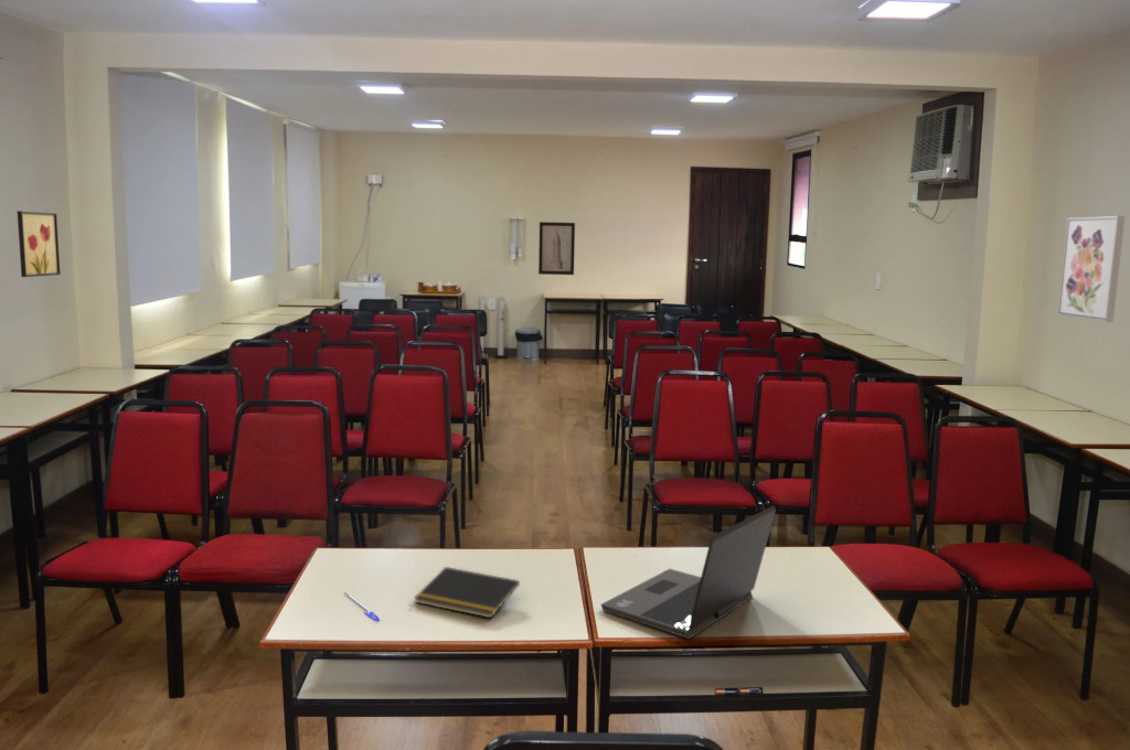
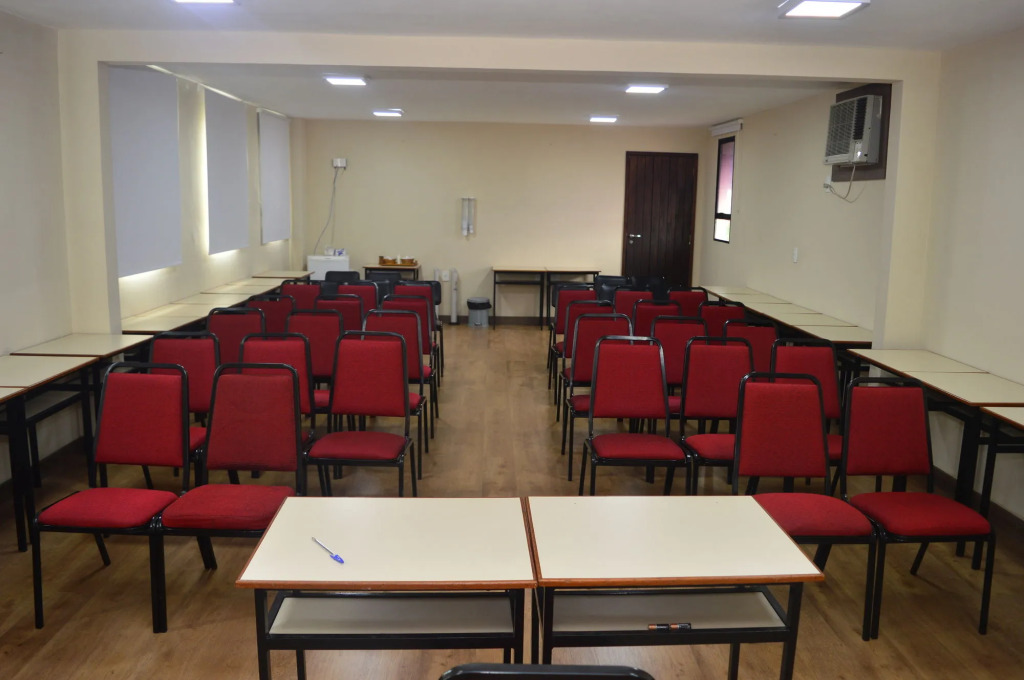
- wall art [1057,215,1126,323]
- wall art [537,221,576,276]
- notepad [413,566,521,619]
- wall art [17,210,62,278]
- laptop [599,504,777,640]
